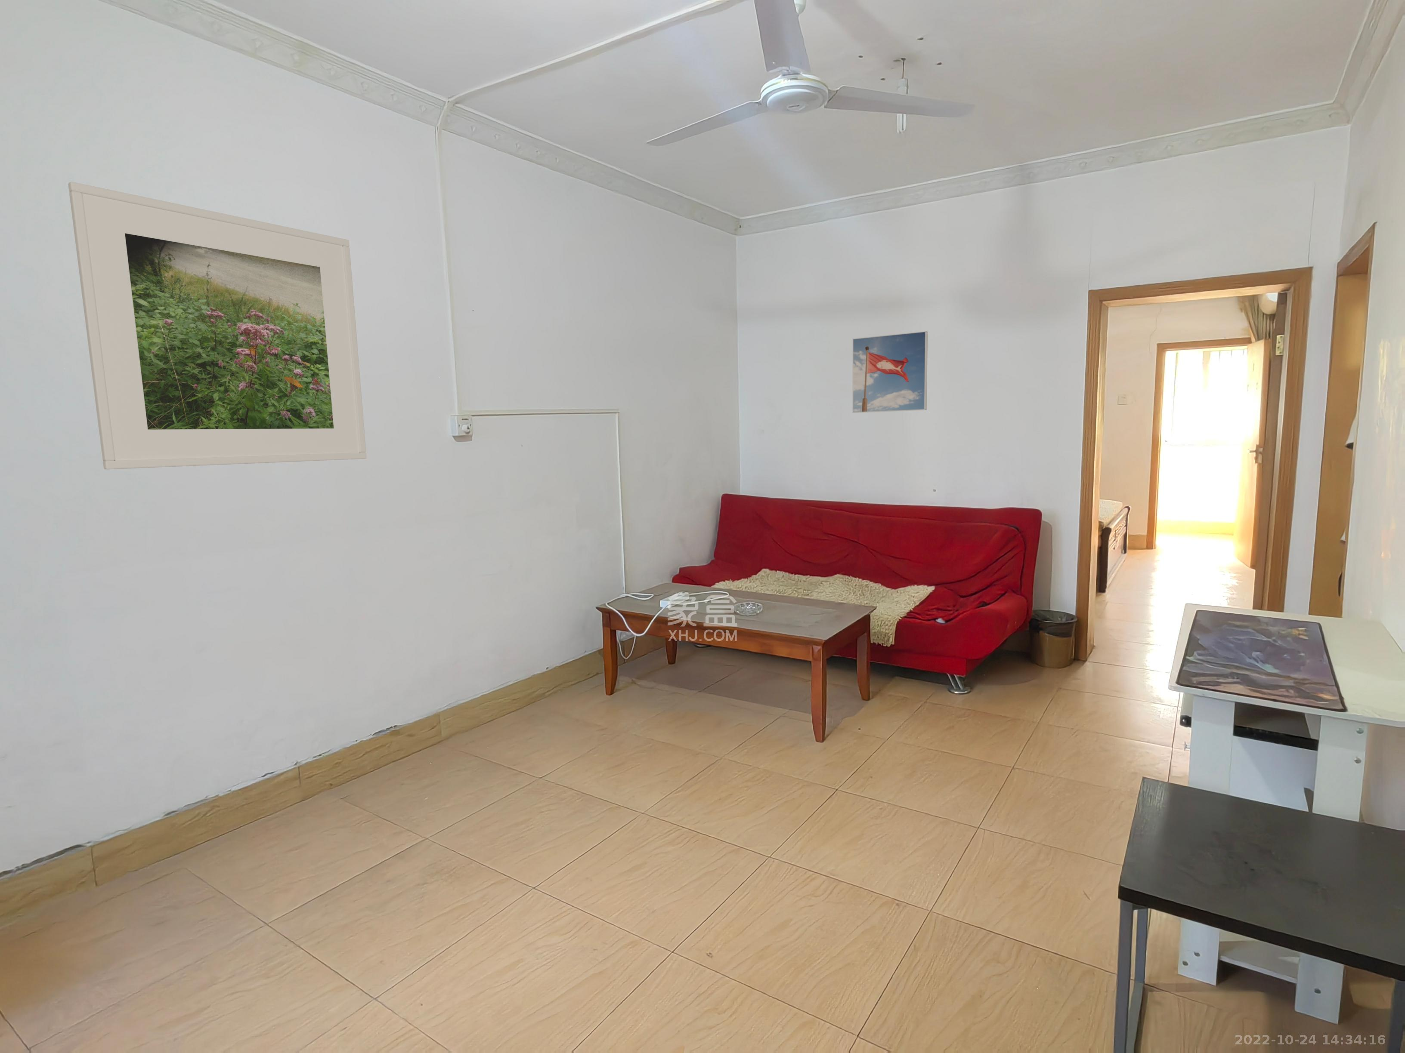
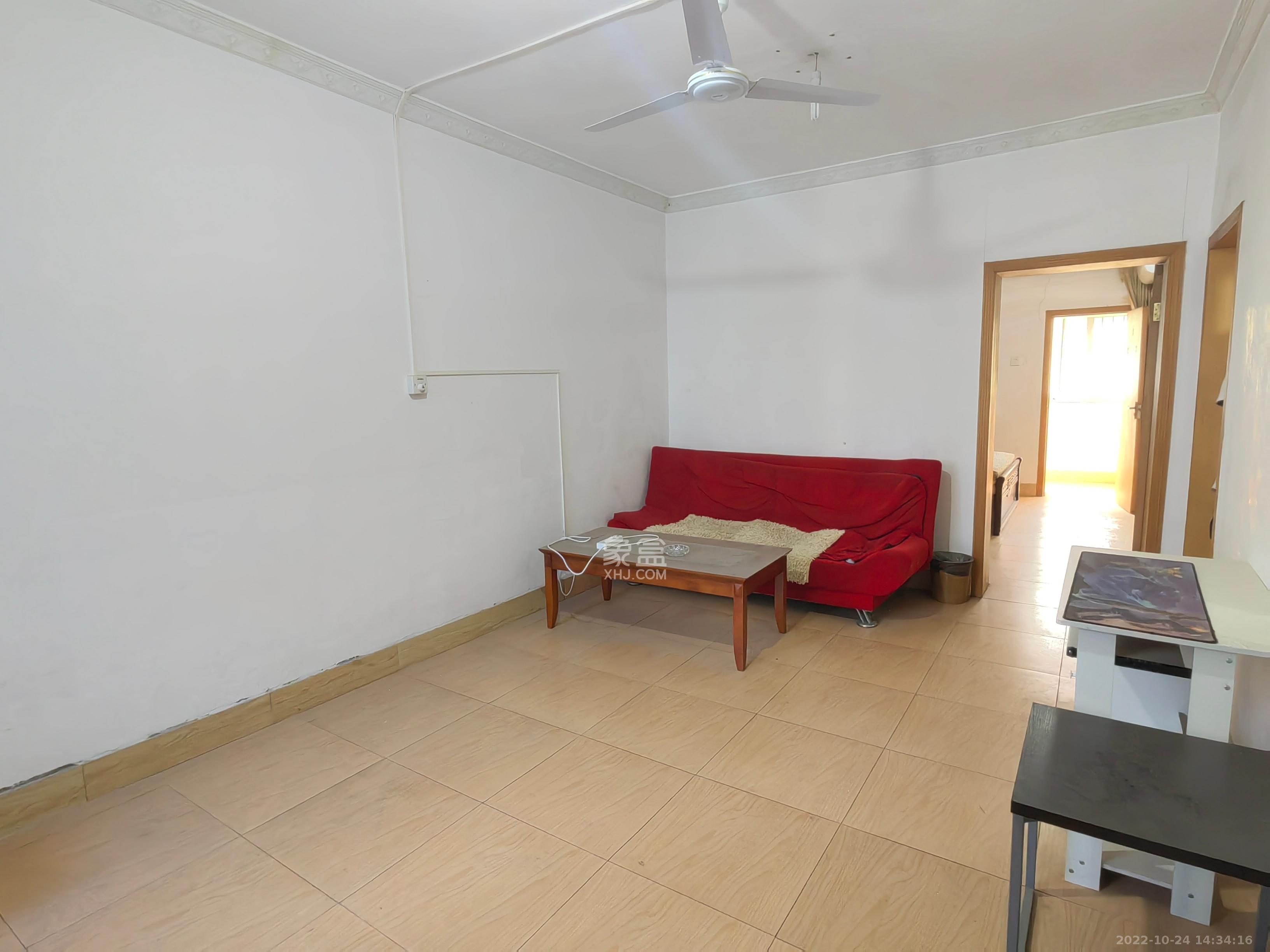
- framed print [852,331,928,414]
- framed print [67,181,367,470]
